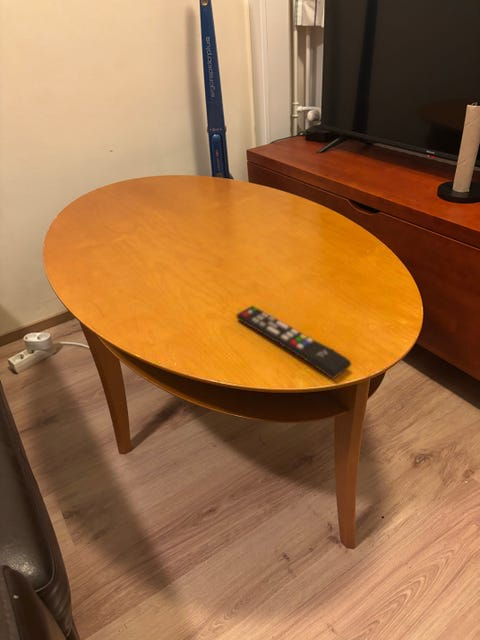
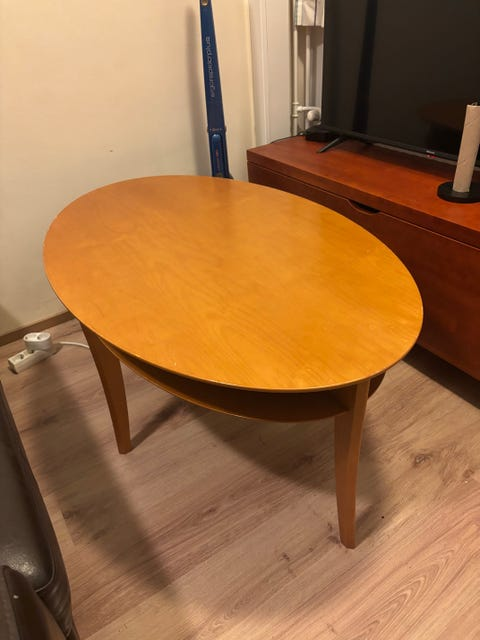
- remote control [235,305,353,380]
